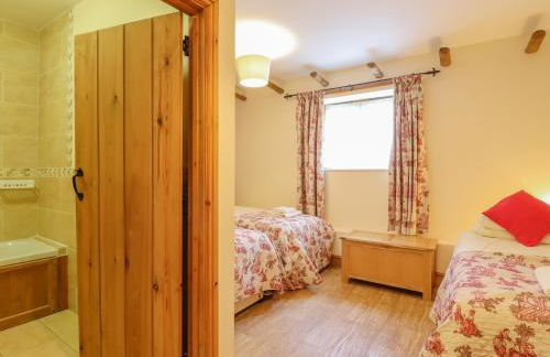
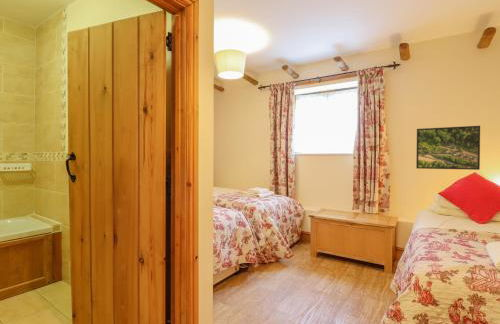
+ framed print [415,125,481,171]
